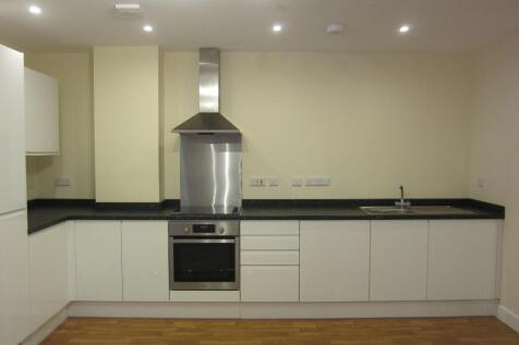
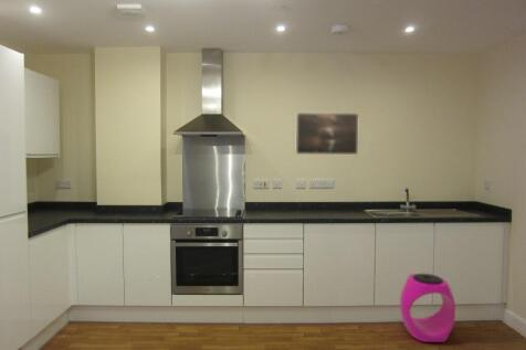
+ stool [399,273,456,343]
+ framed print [295,112,360,156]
